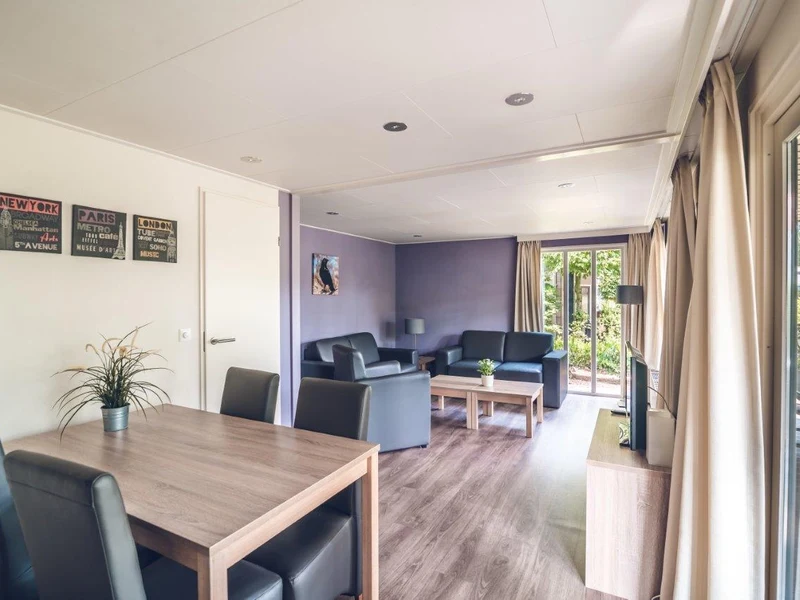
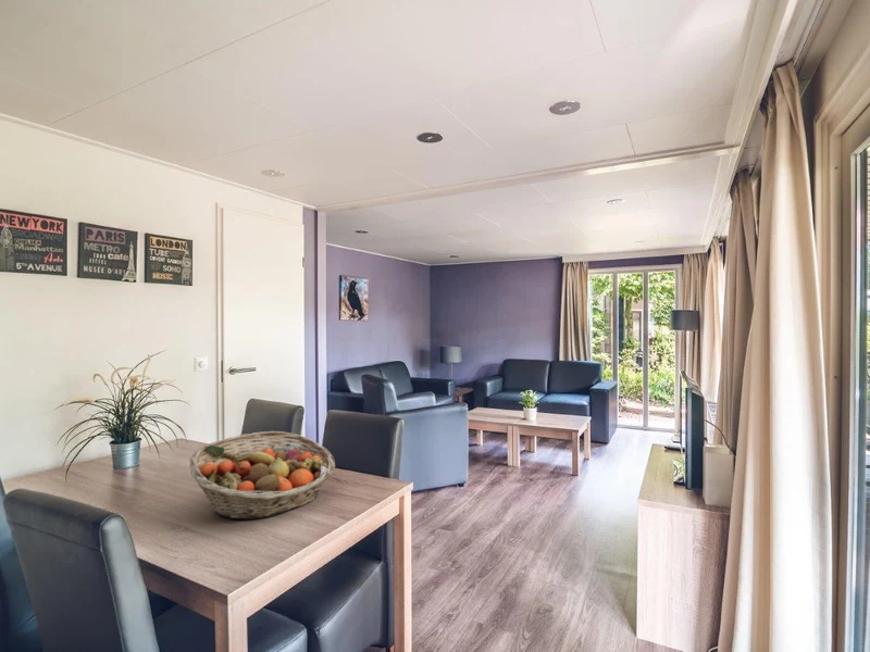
+ fruit basket [188,430,336,521]
